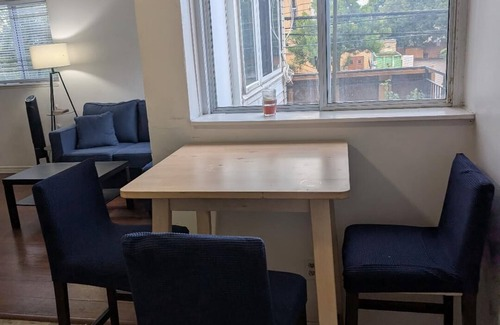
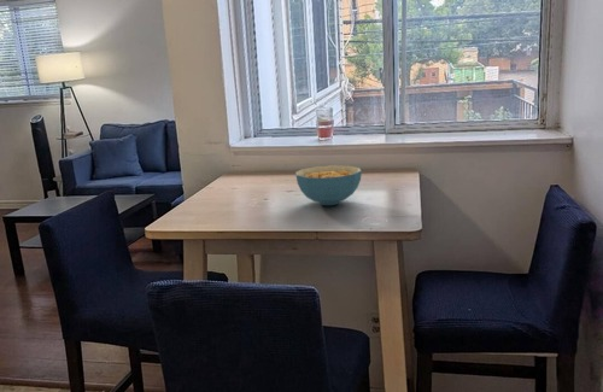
+ cereal bowl [294,164,363,206]
